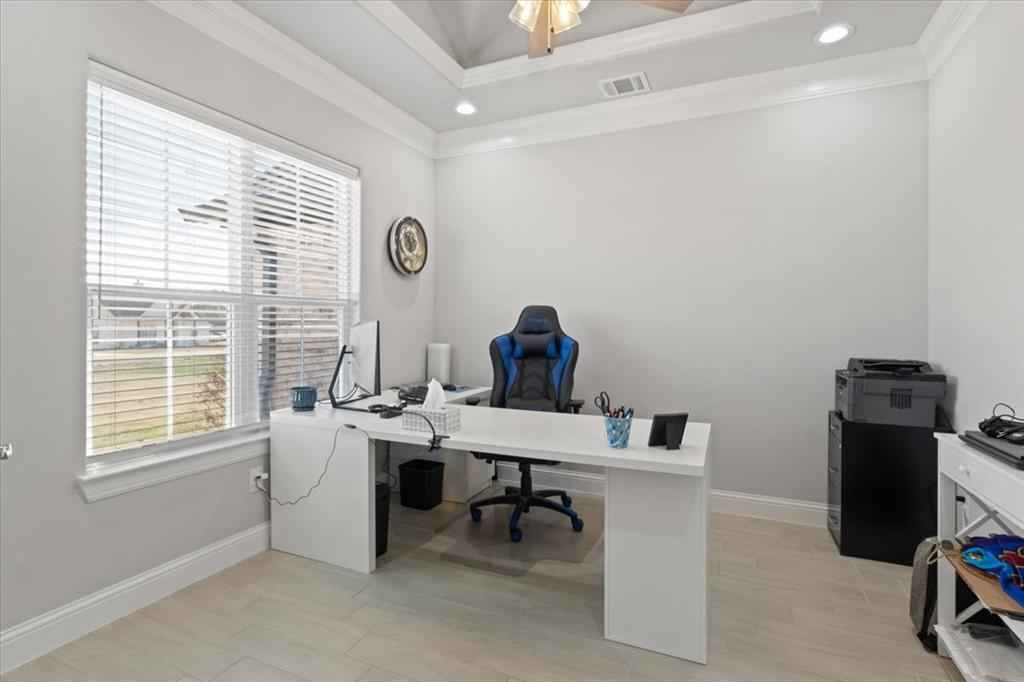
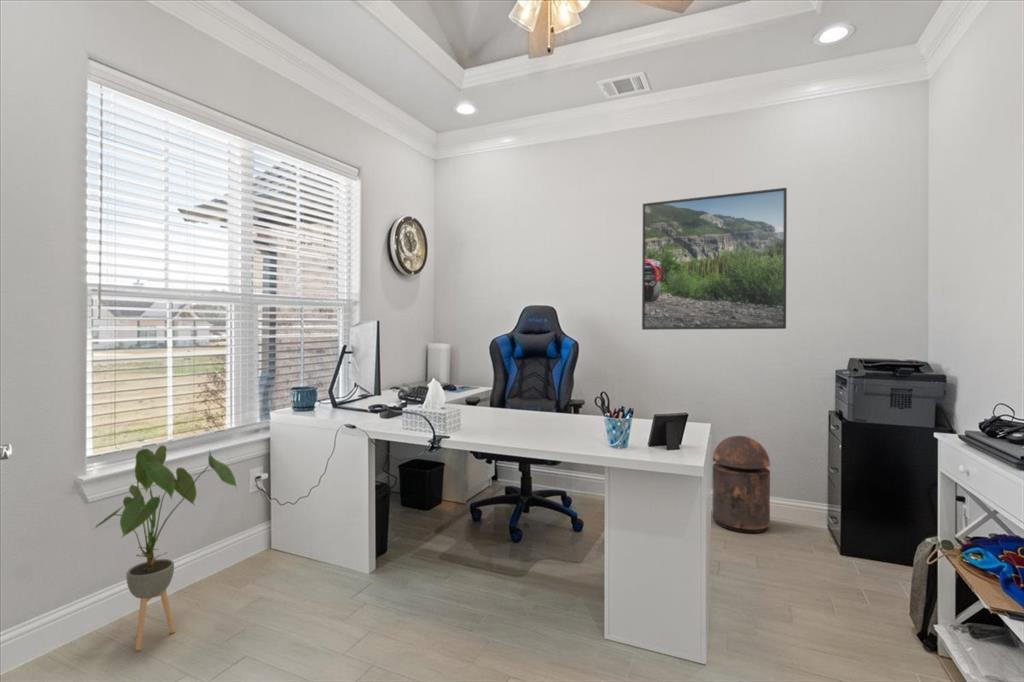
+ house plant [93,444,238,651]
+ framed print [641,187,788,331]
+ trash can [711,435,771,534]
